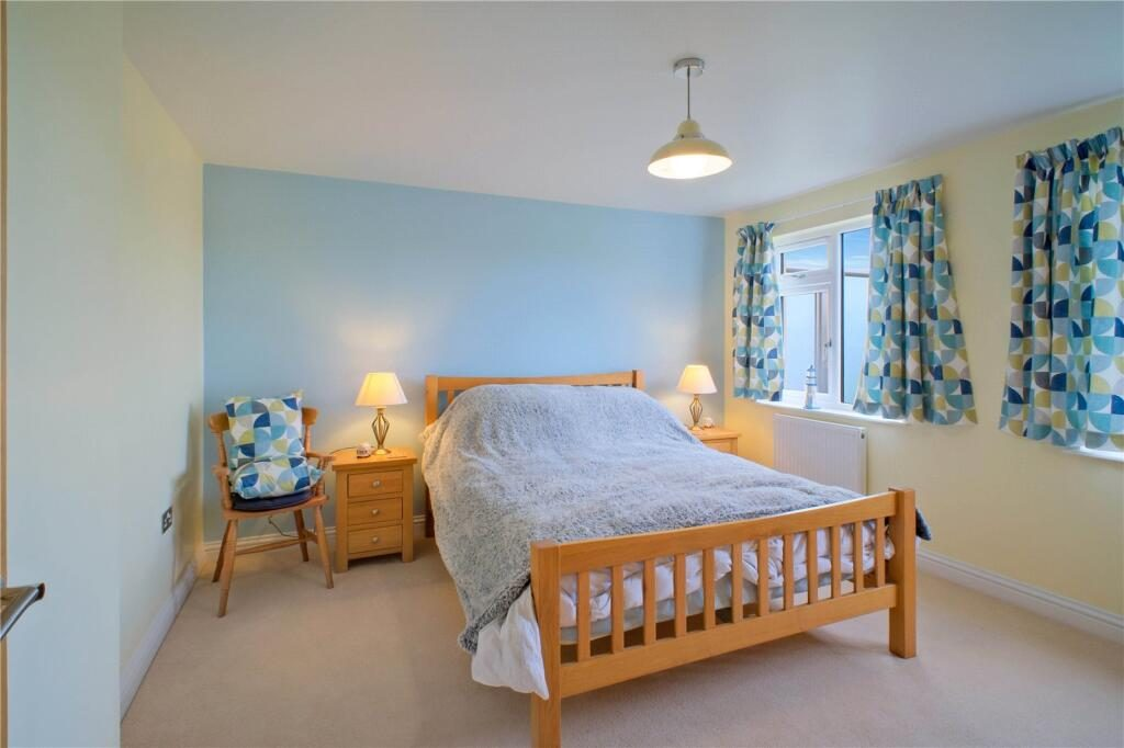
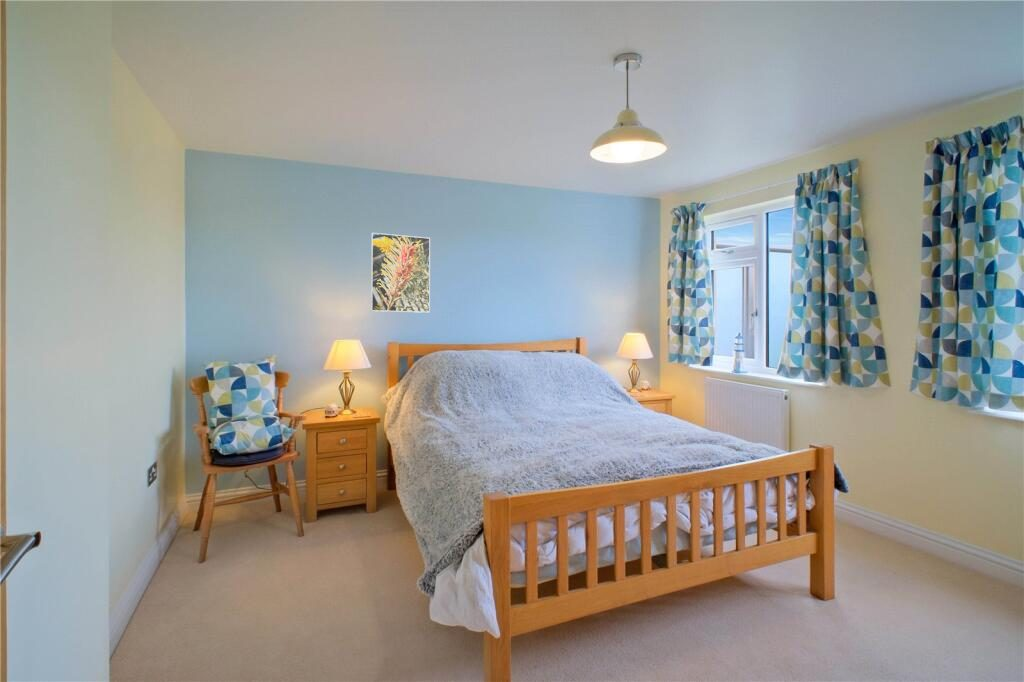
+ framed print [370,232,431,314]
